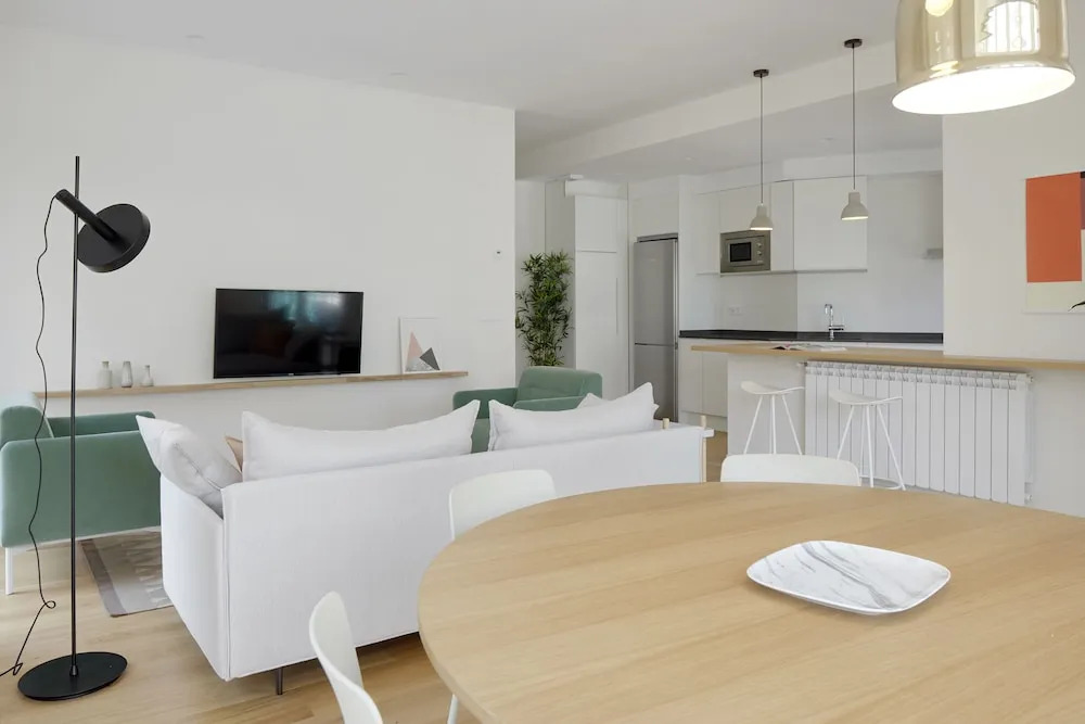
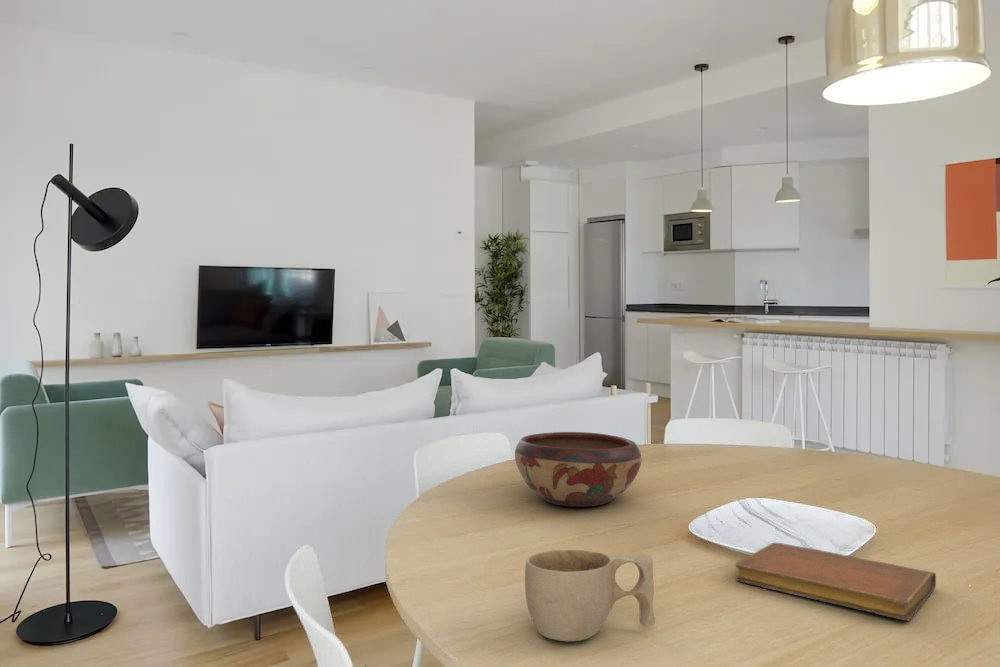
+ decorative bowl [514,431,642,508]
+ notebook [735,541,937,622]
+ cup [524,549,656,642]
